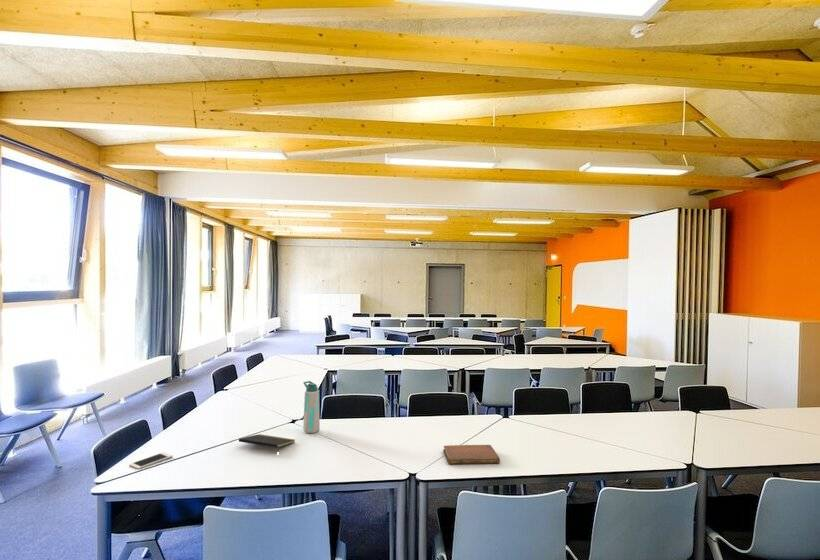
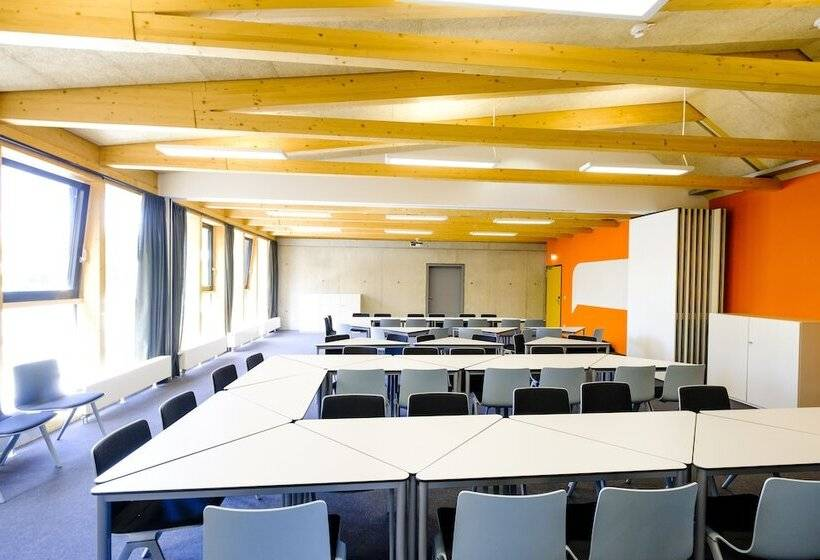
- cell phone [128,451,174,470]
- notebook [442,444,501,465]
- water bottle [302,380,321,434]
- notepad [238,433,296,451]
